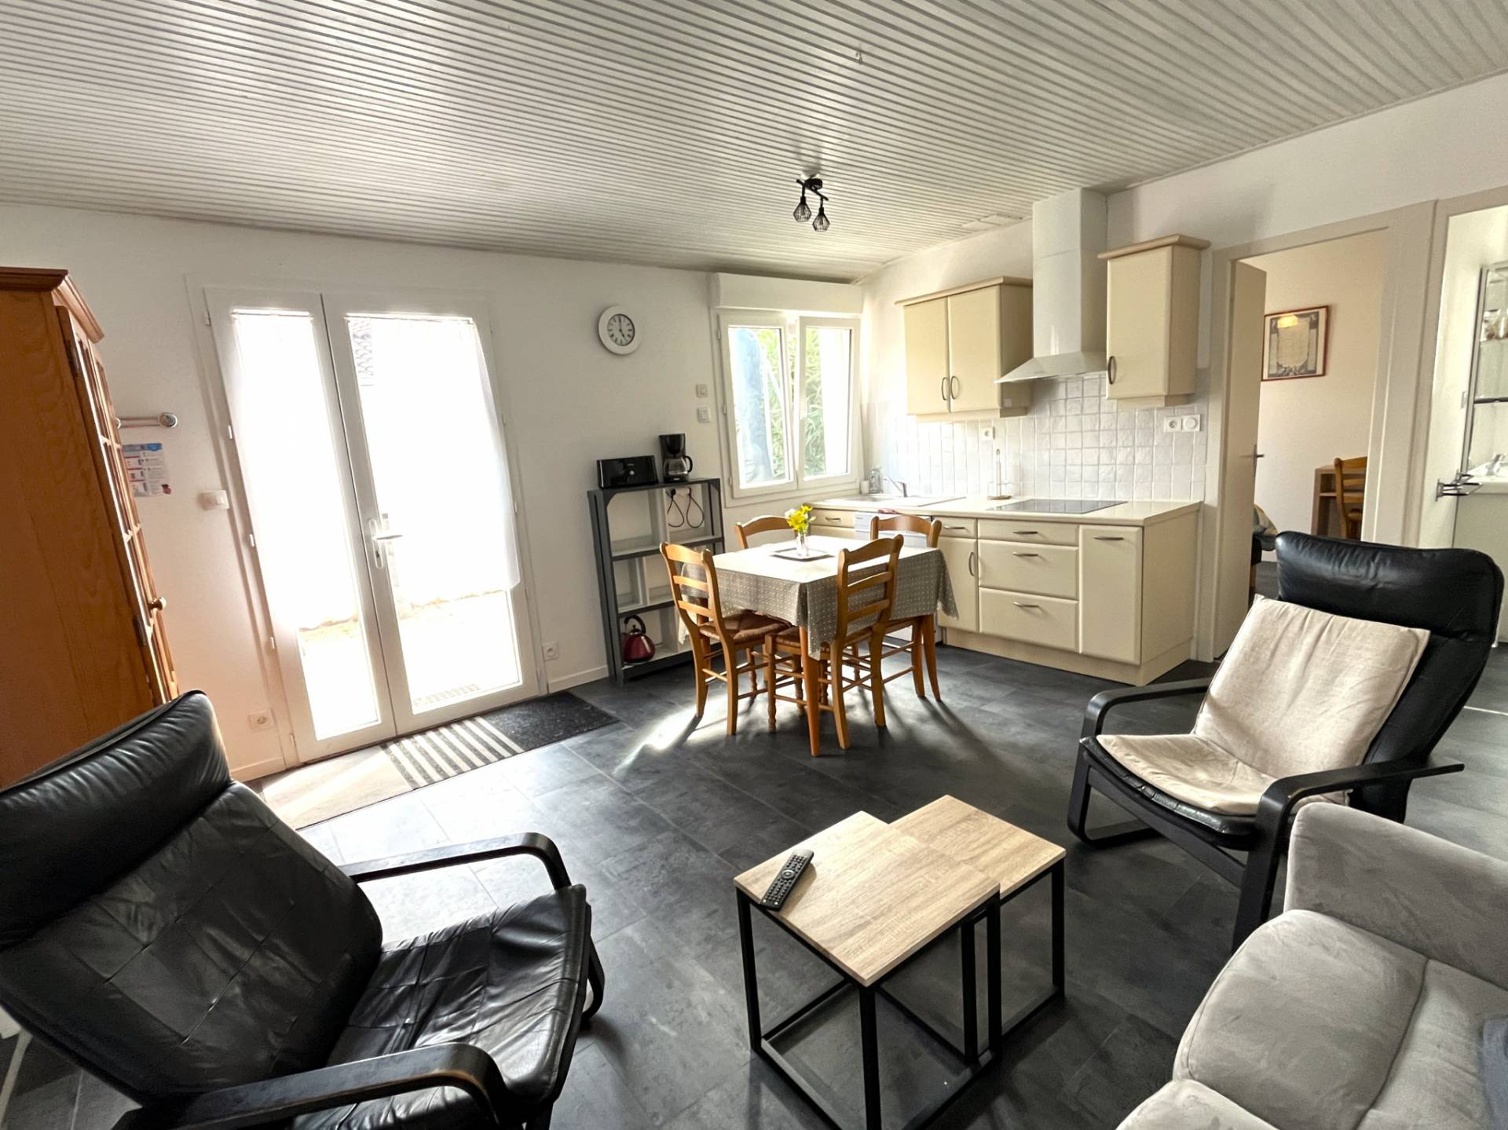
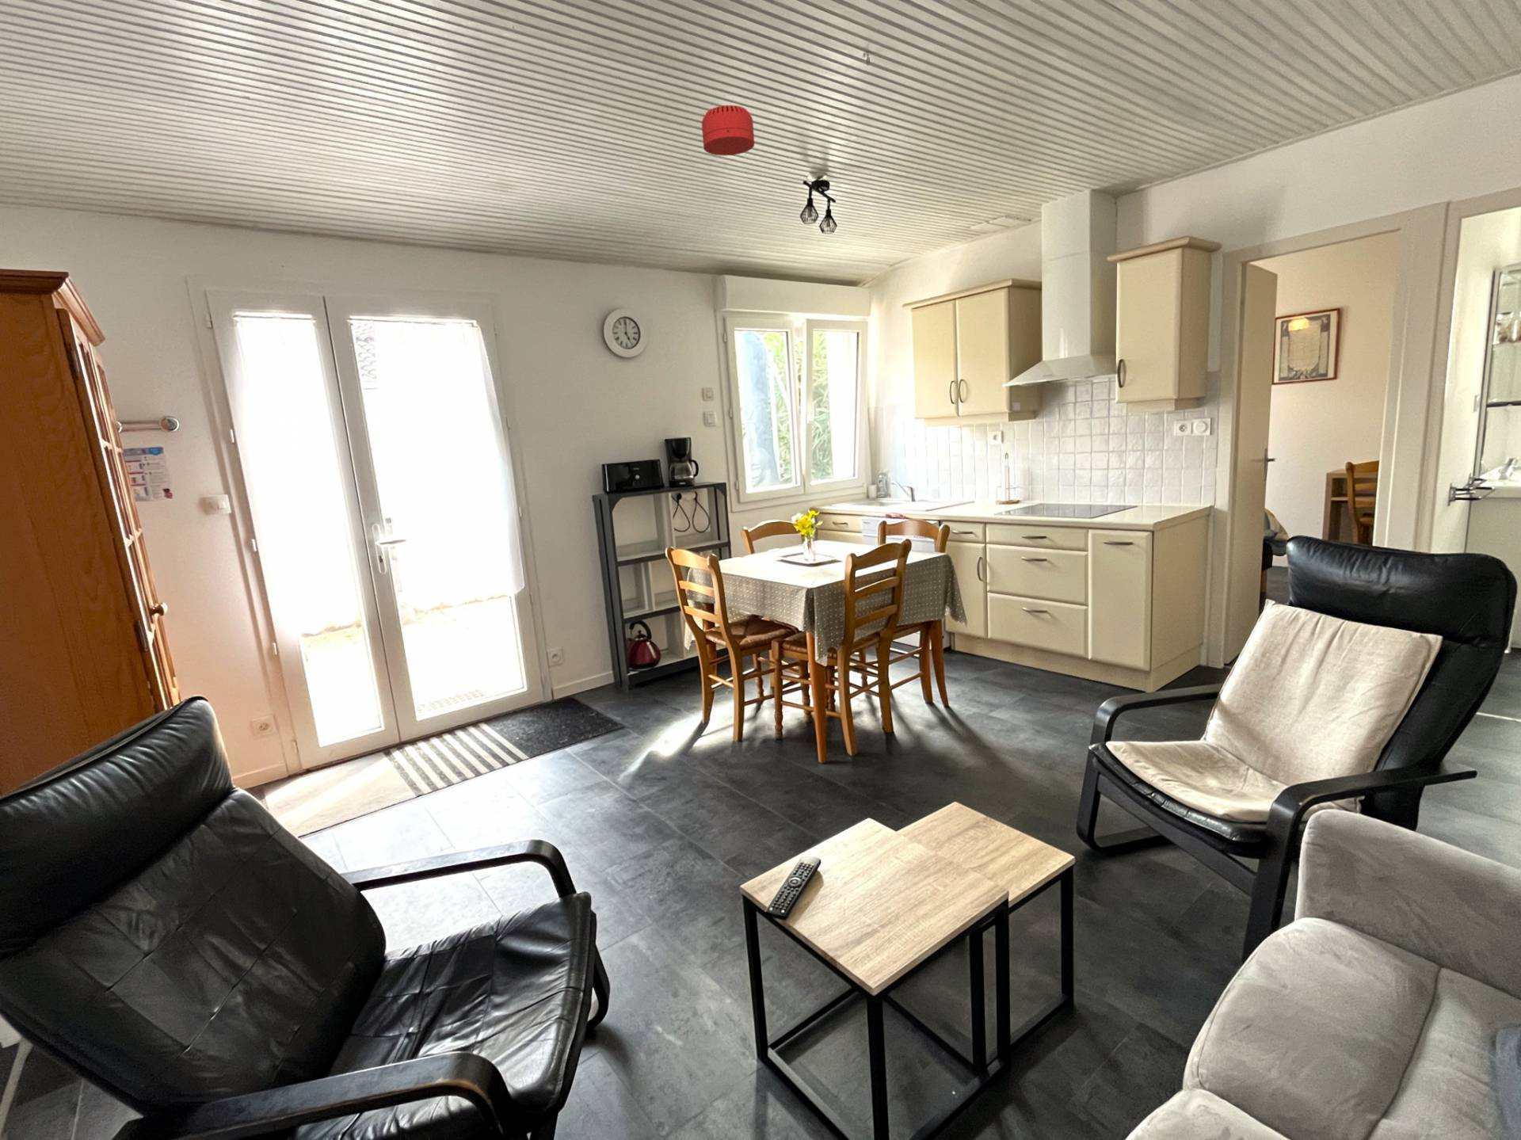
+ smoke detector [701,104,756,157]
